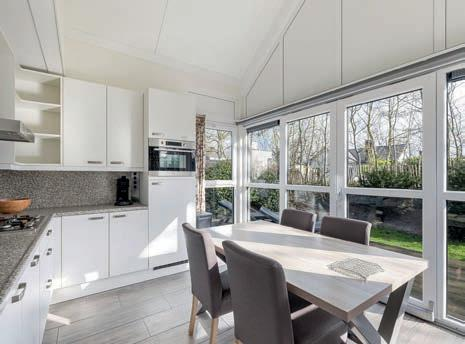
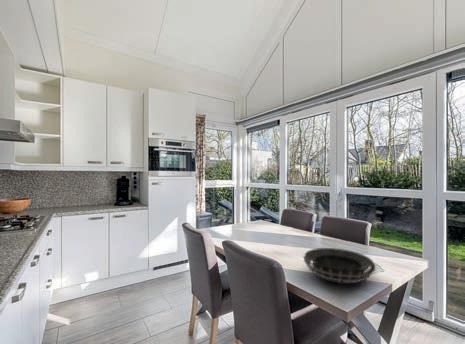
+ decorative bowl [302,247,377,284]
